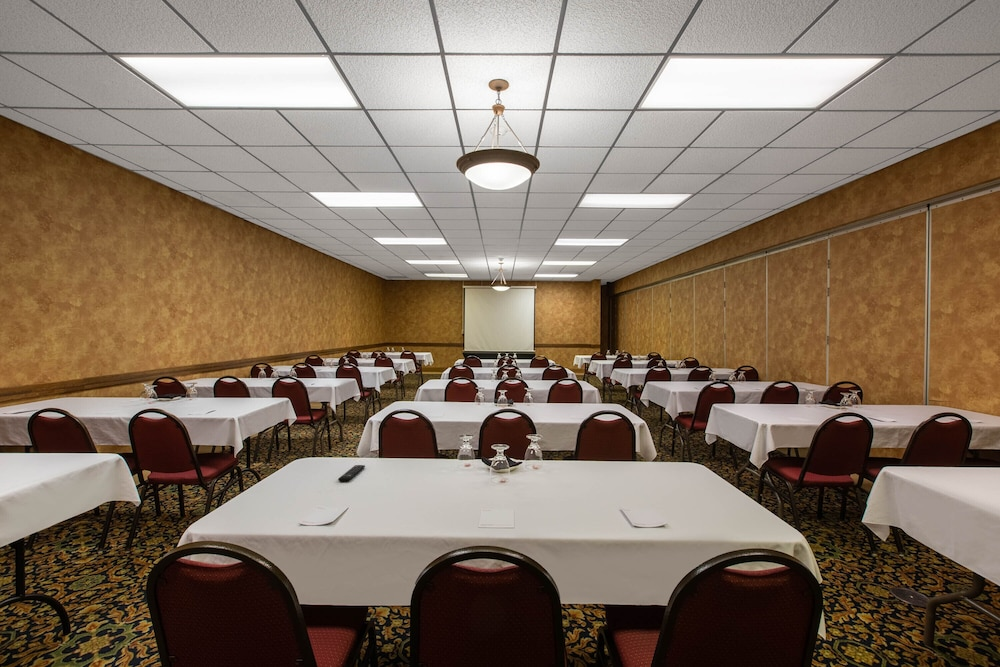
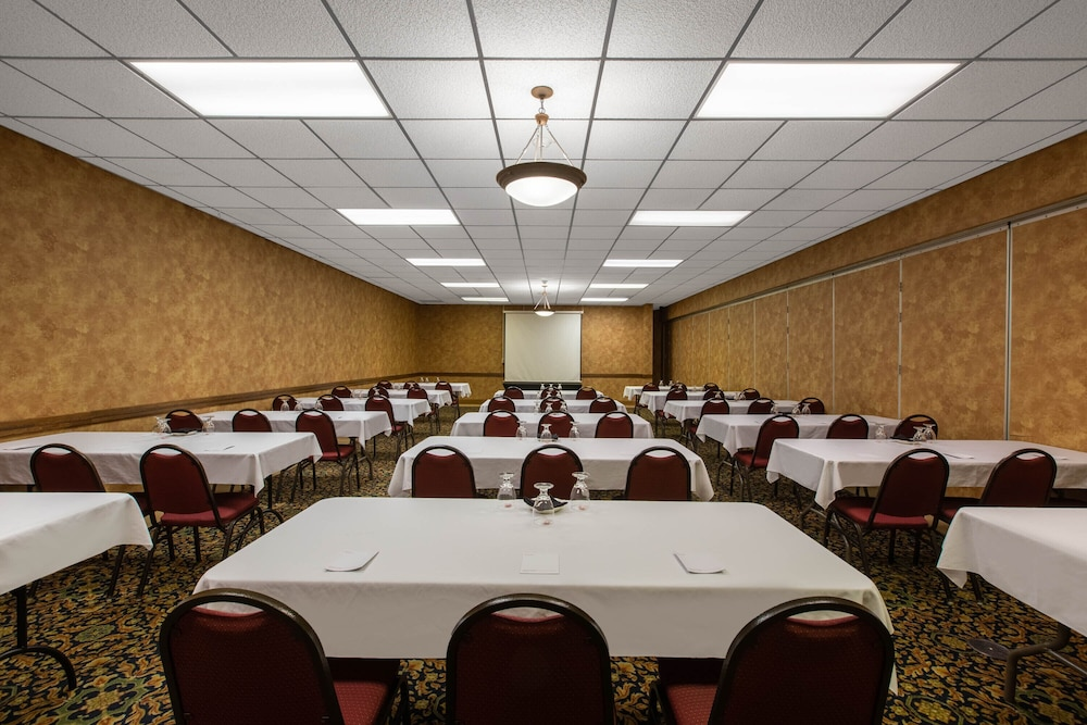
- remote control [337,464,366,483]
